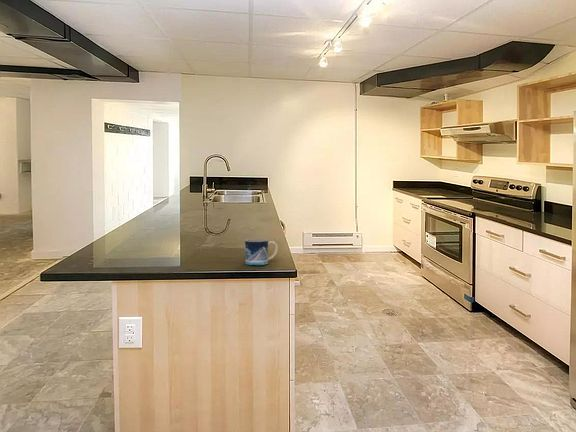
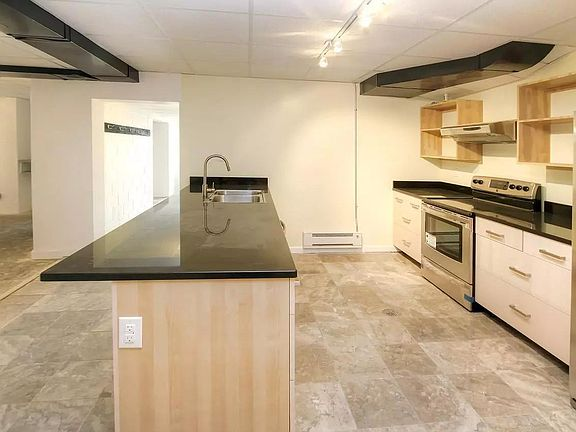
- mug [244,238,279,266]
